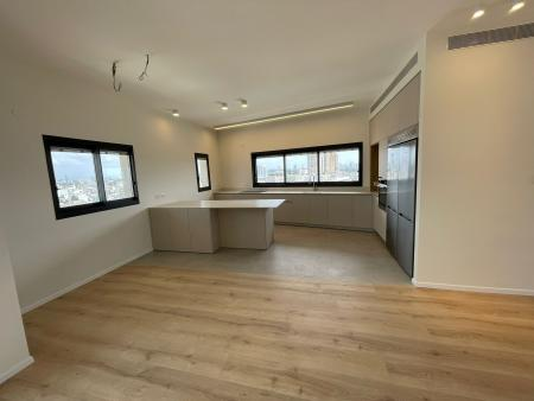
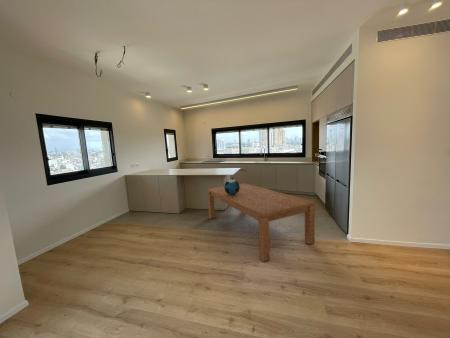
+ decorative globe [223,176,240,195]
+ dining table [206,182,316,263]
